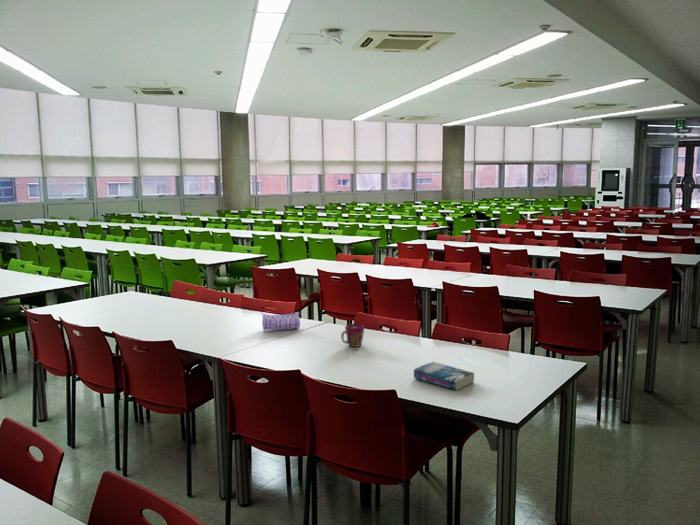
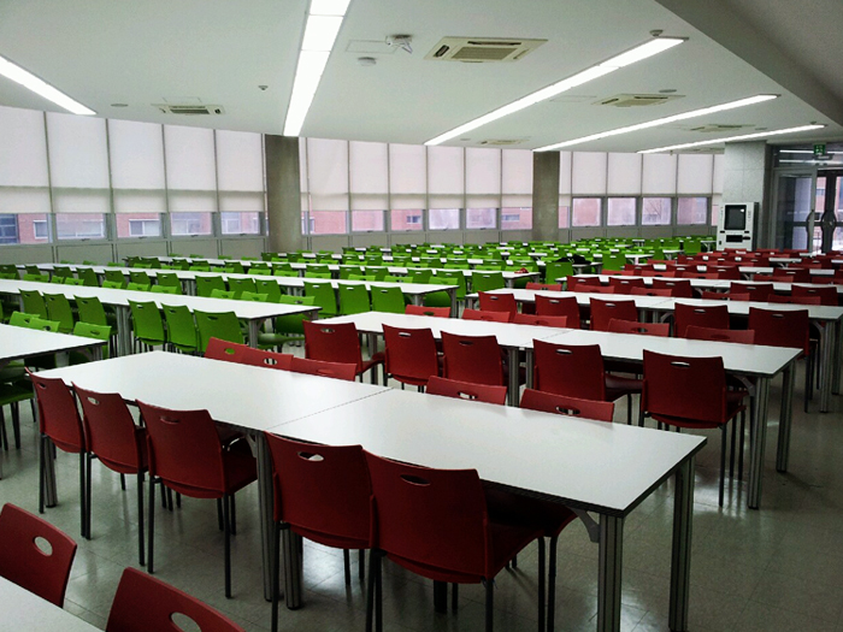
- book [413,361,475,391]
- cup [340,323,365,348]
- pencil case [260,311,301,331]
